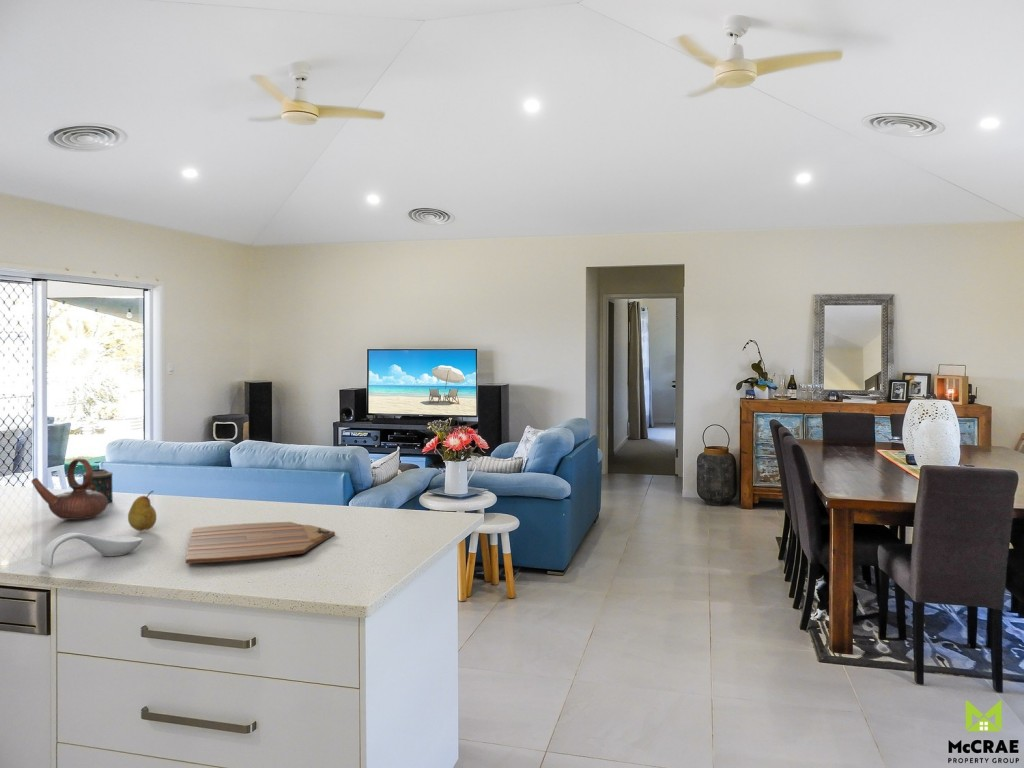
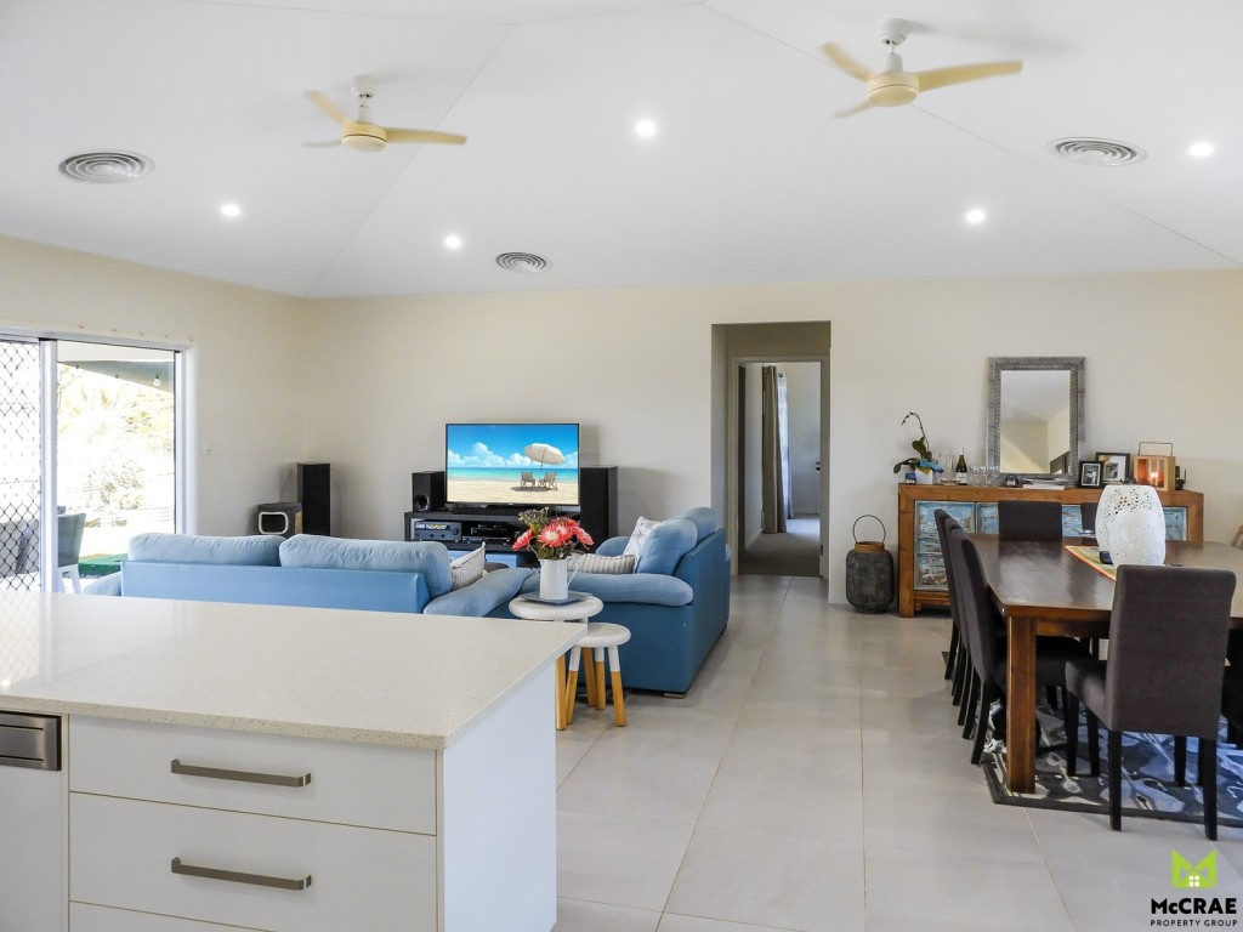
- candle [82,468,114,504]
- cutting board [185,521,336,564]
- spoon rest [40,532,143,568]
- teapot [31,457,109,521]
- fruit [127,490,157,532]
